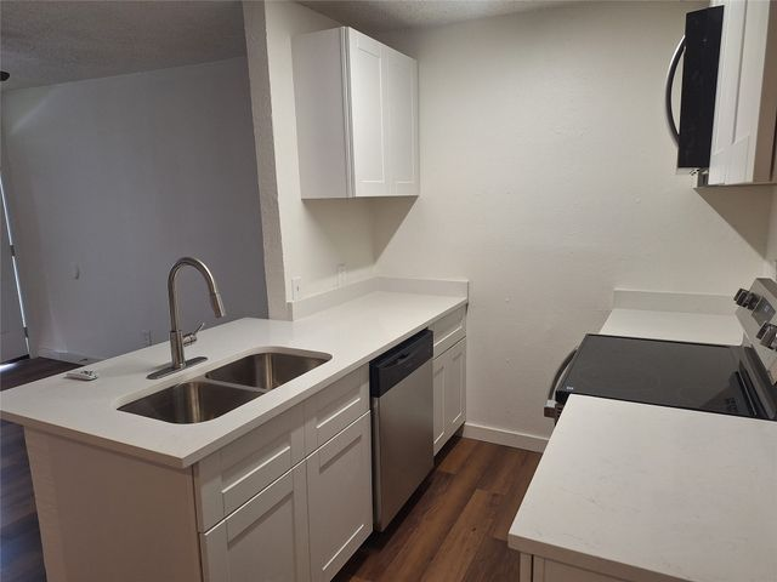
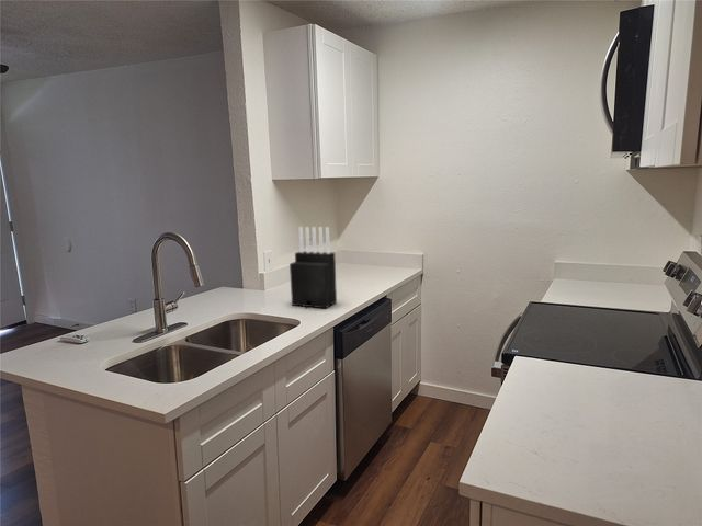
+ knife block [288,226,338,309]
